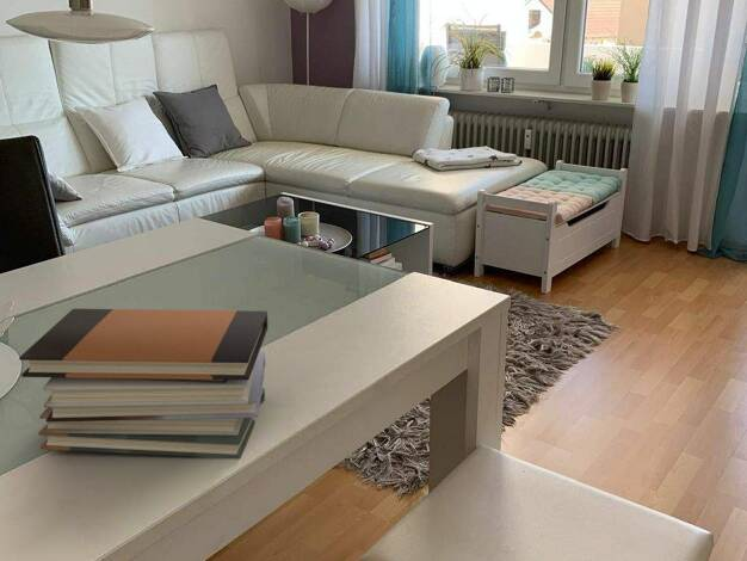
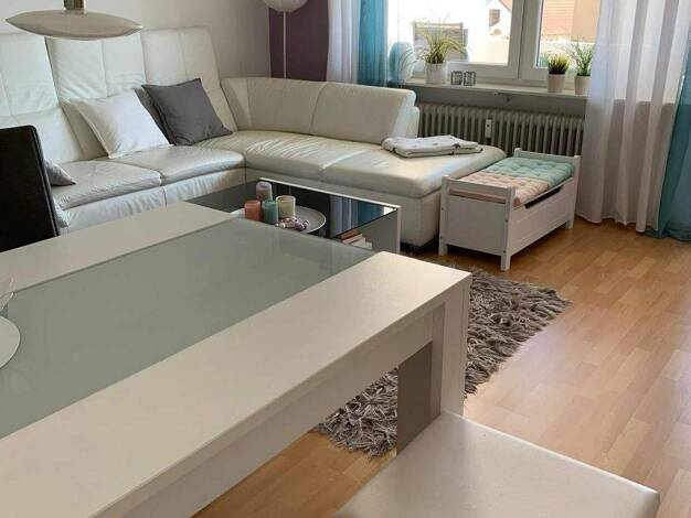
- book stack [18,308,268,461]
